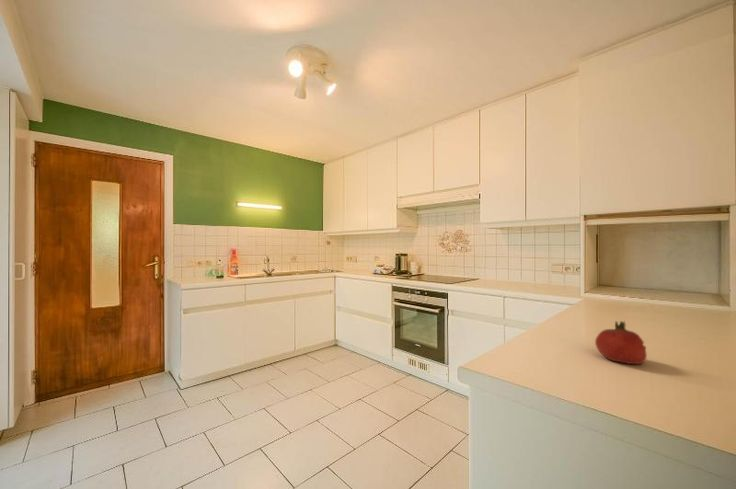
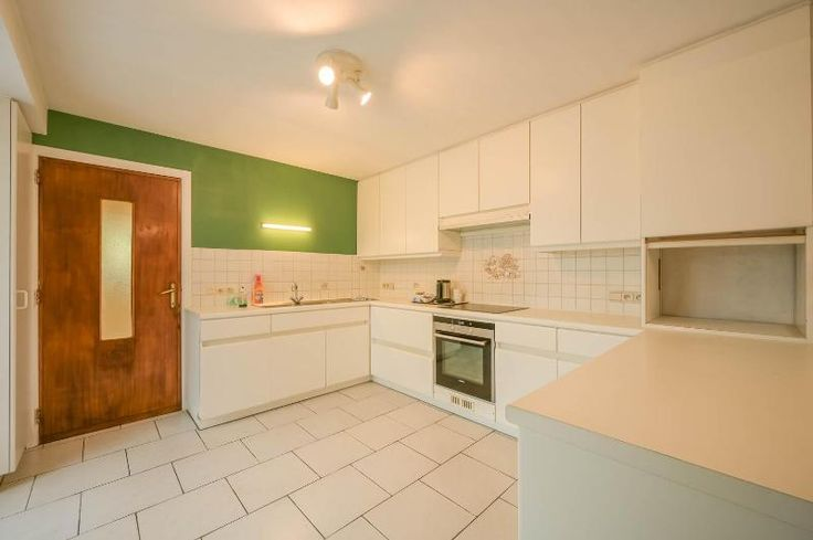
- fruit [594,320,648,365]
